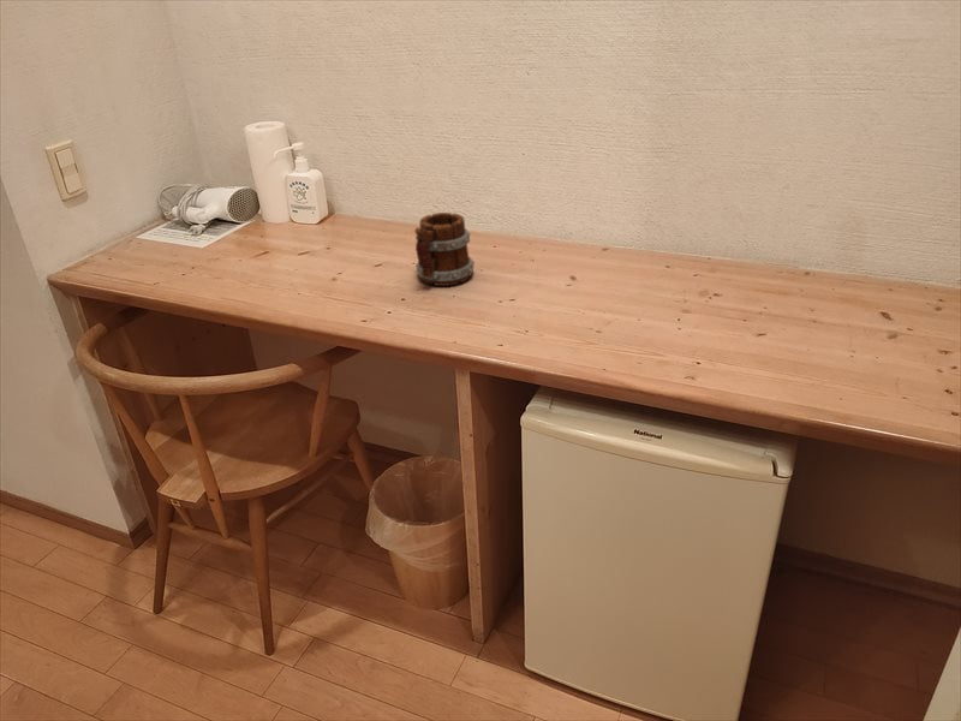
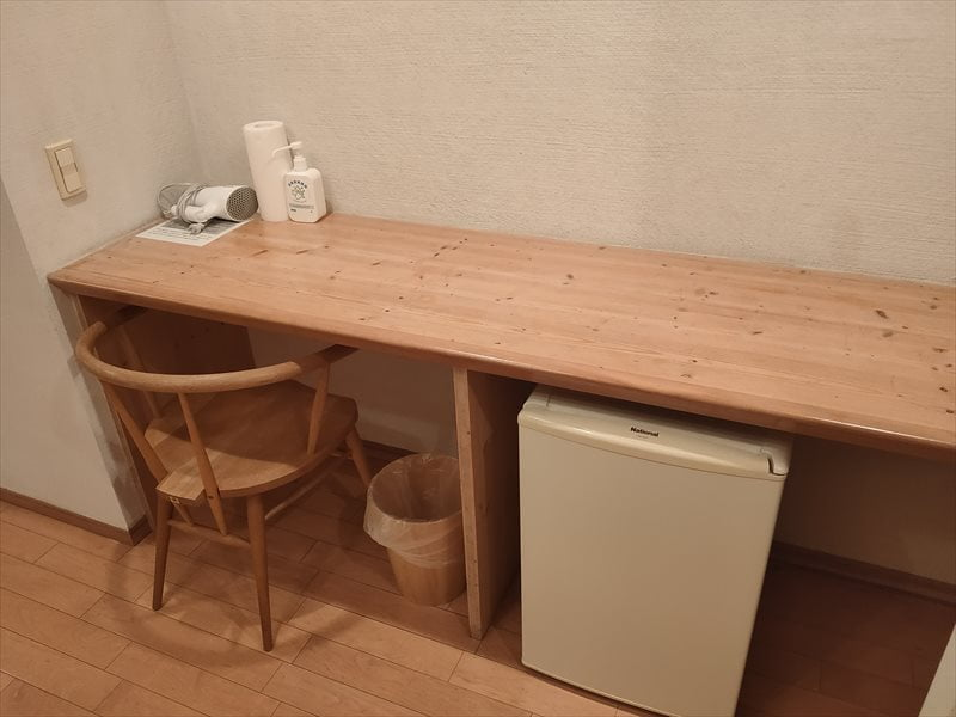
- mug [413,211,476,287]
